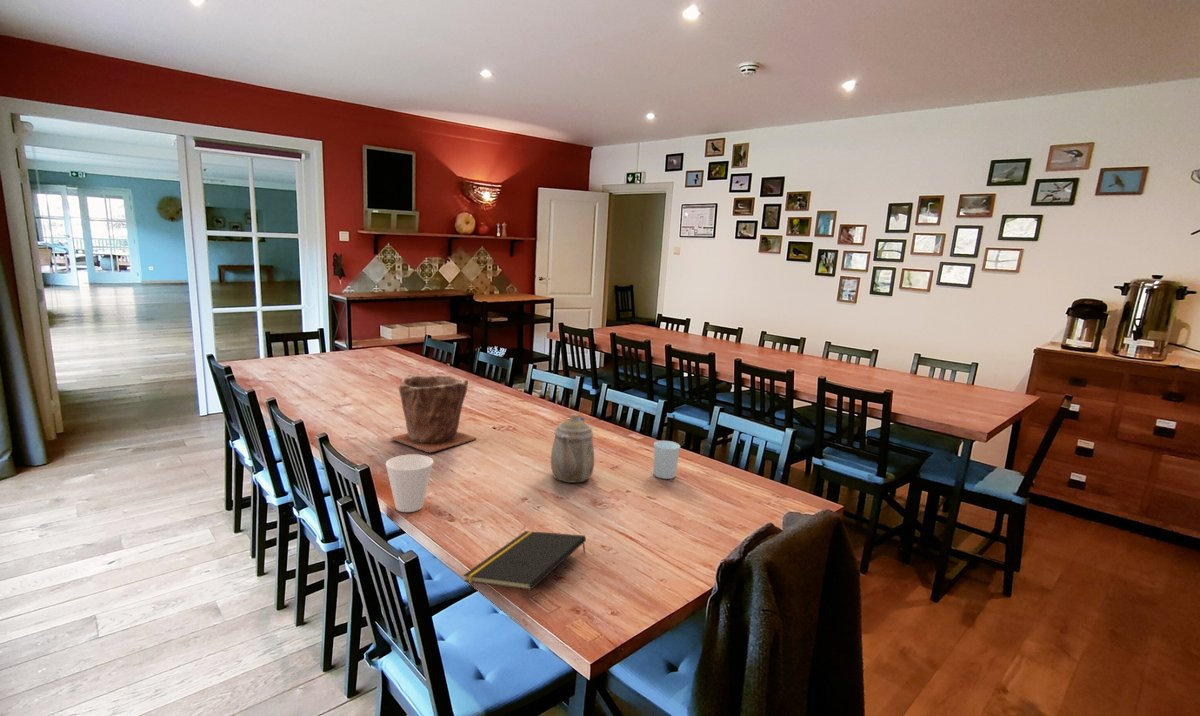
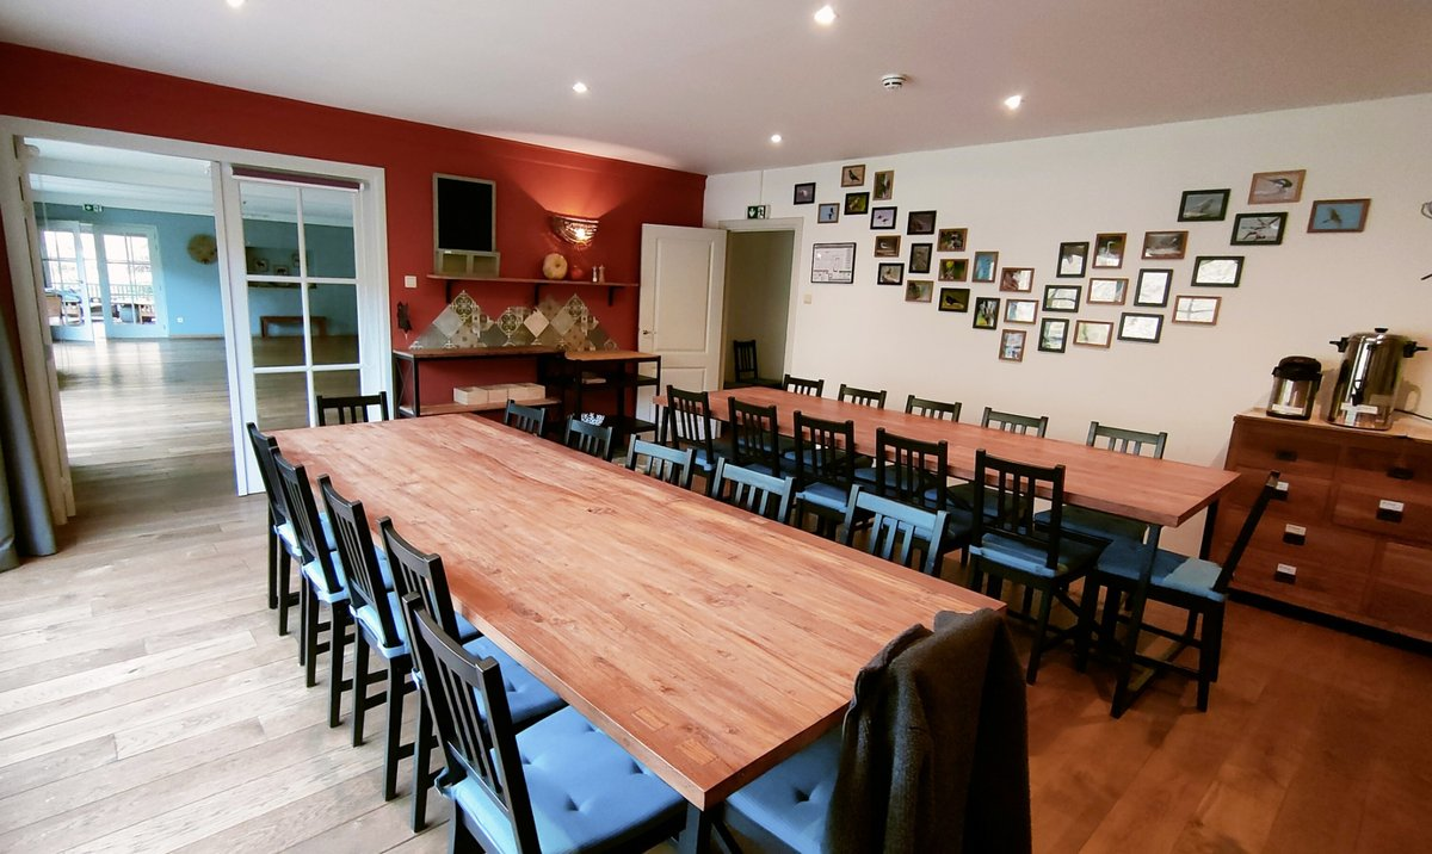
- teapot [550,412,595,483]
- cup [385,453,434,513]
- cup [652,440,681,480]
- plant pot [390,374,478,454]
- notepad [462,530,587,591]
